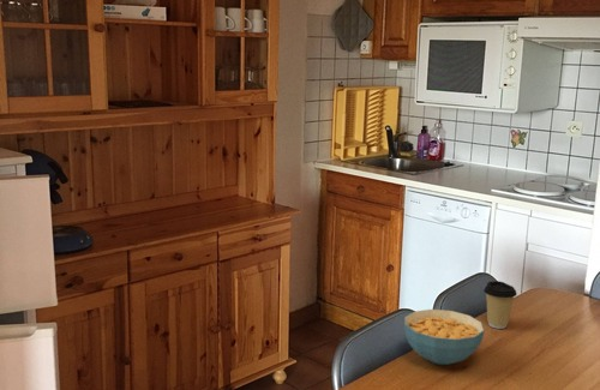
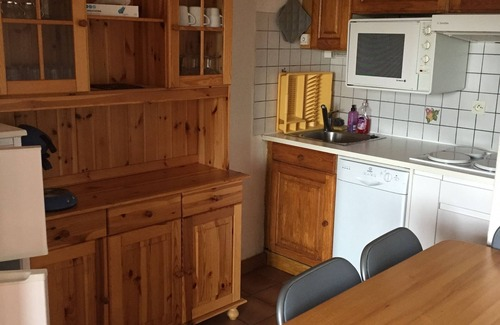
- coffee cup [482,280,518,330]
- cereal bowl [403,308,486,366]
